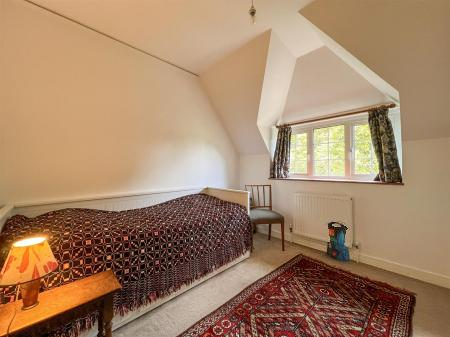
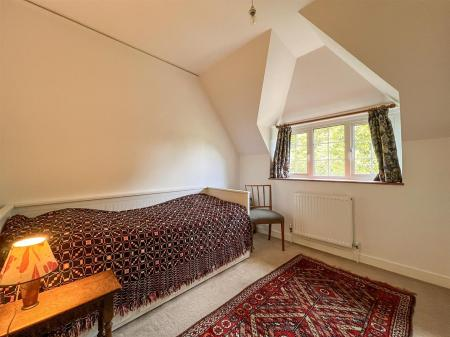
- pouch [326,221,351,262]
